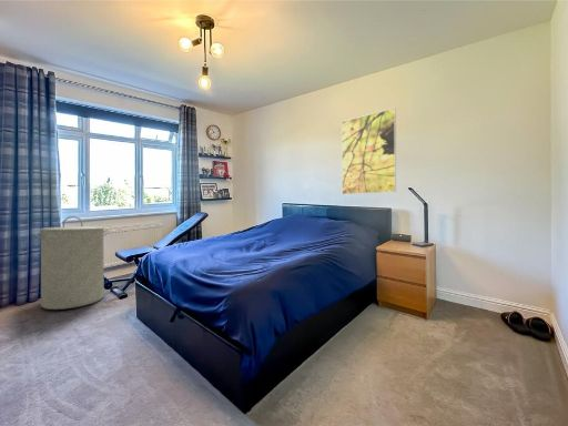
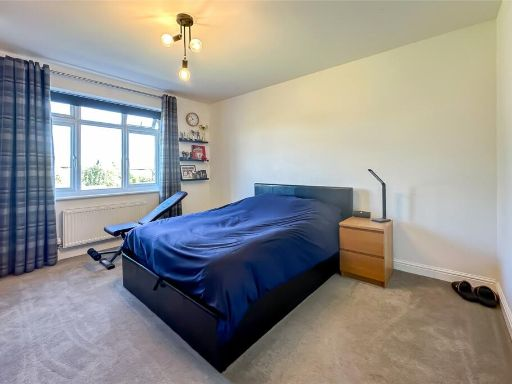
- laundry hamper [31,215,111,311]
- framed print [341,108,397,195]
